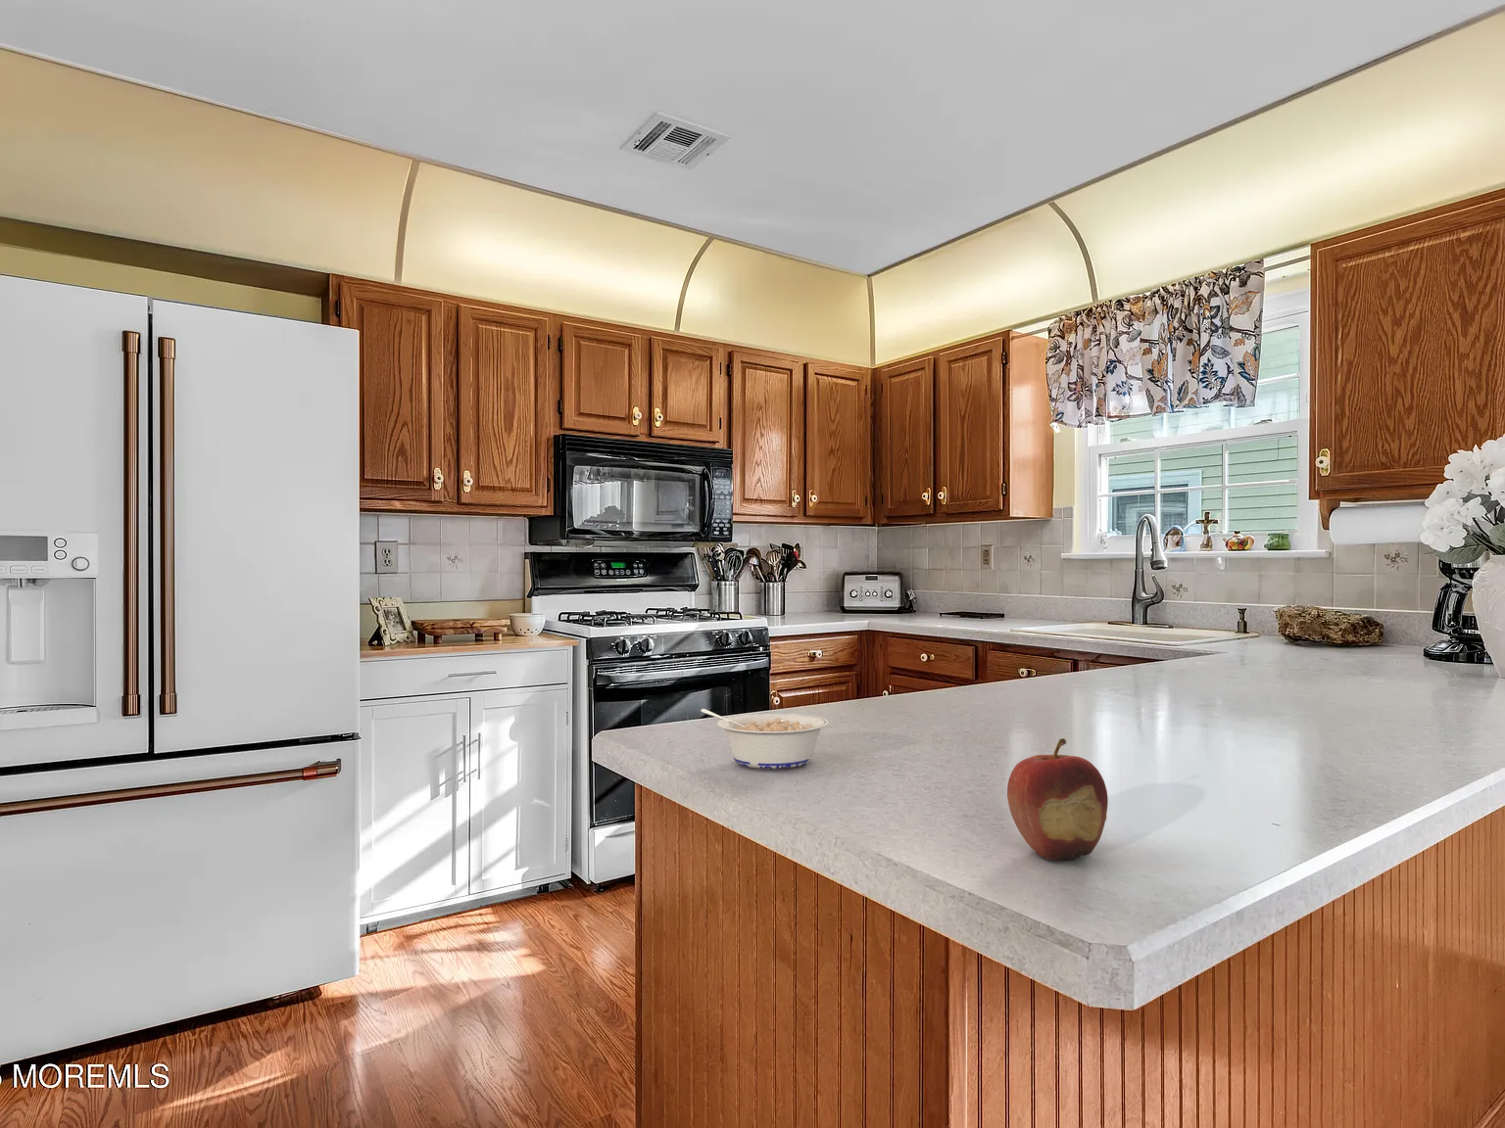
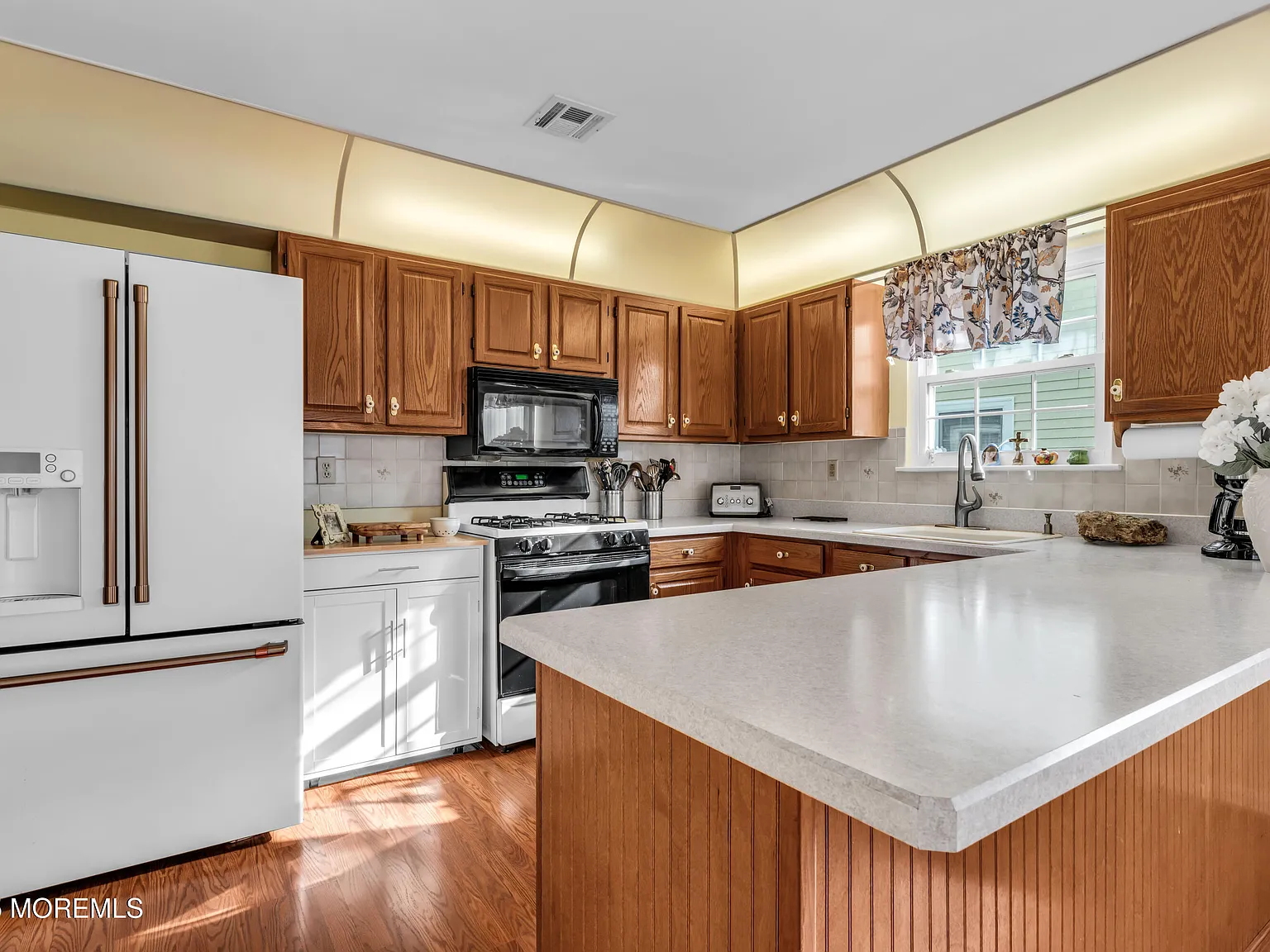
- fruit [1006,737,1109,861]
- legume [699,707,830,770]
